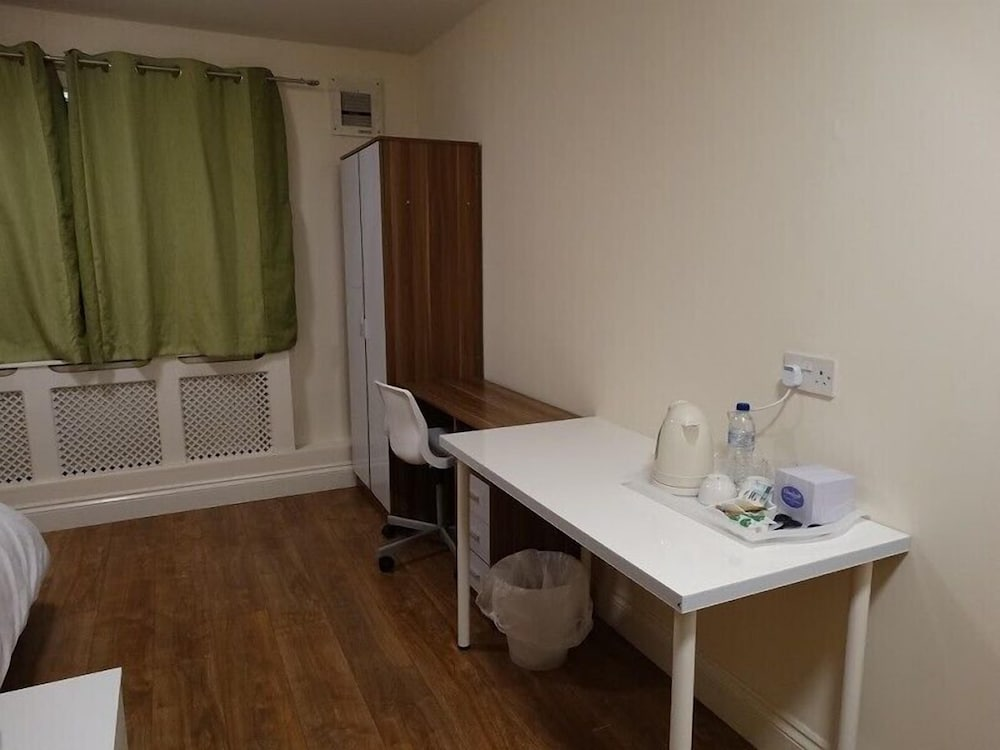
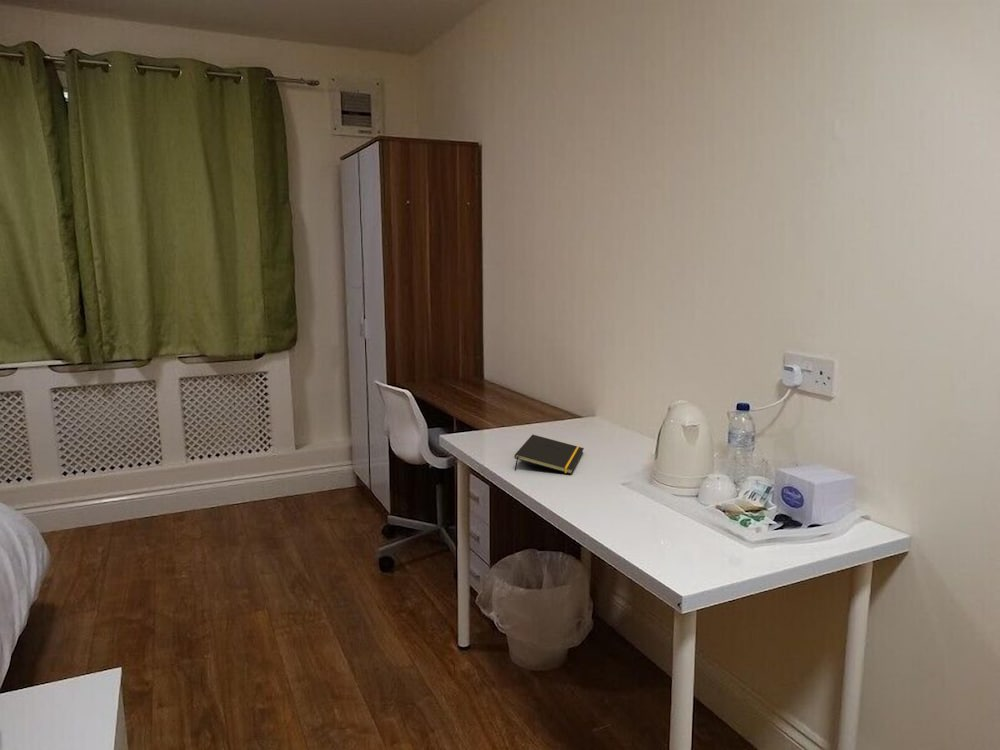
+ notepad [513,434,585,475]
